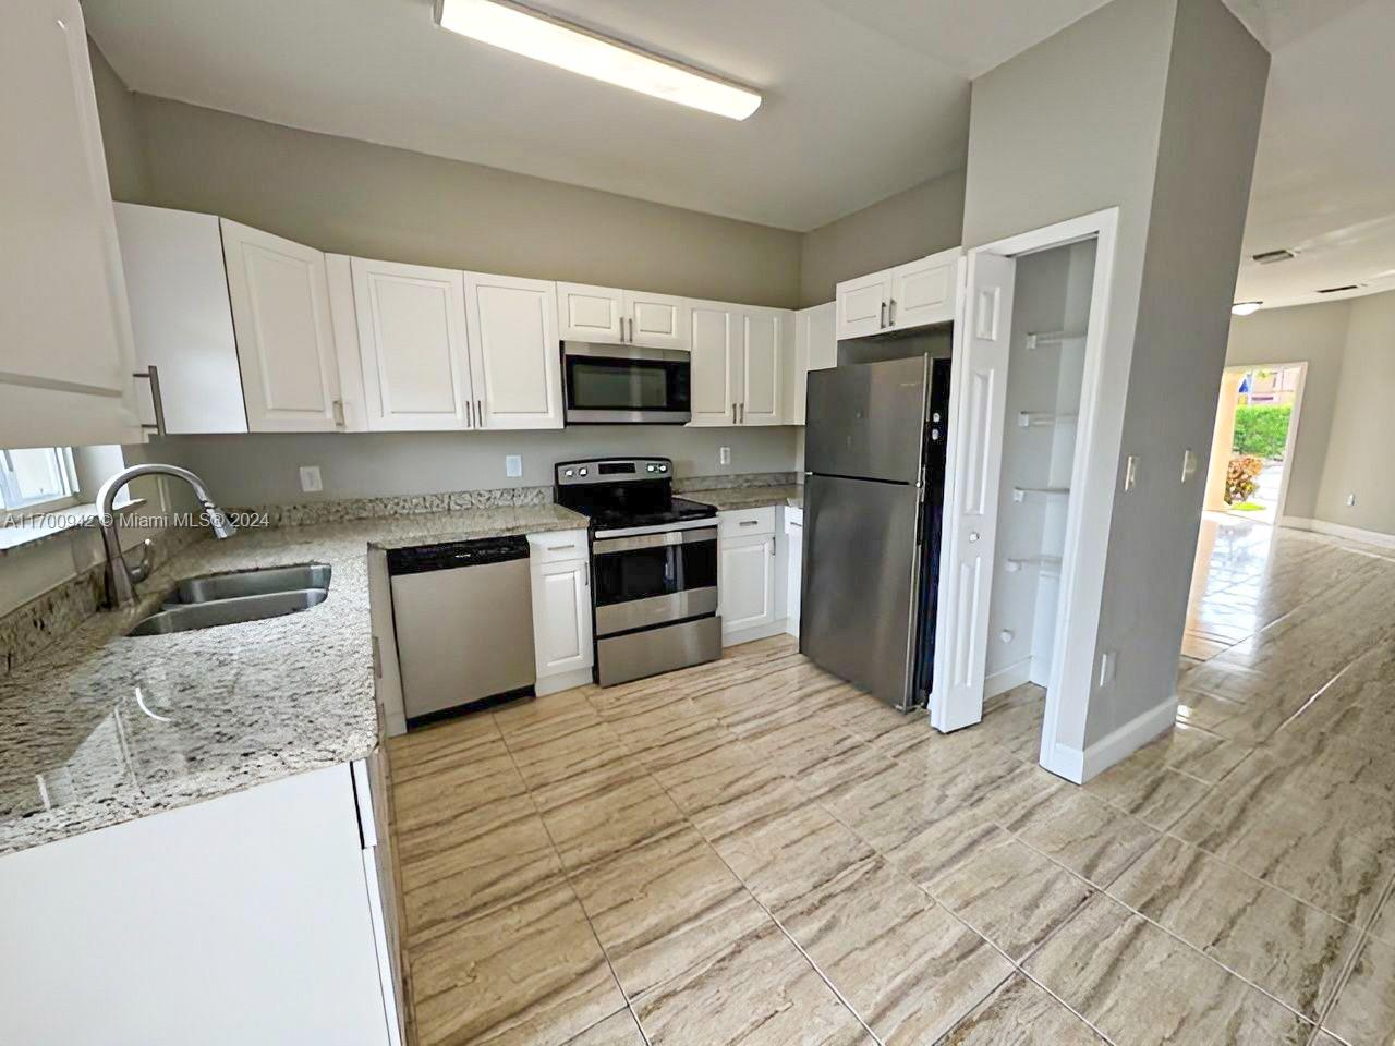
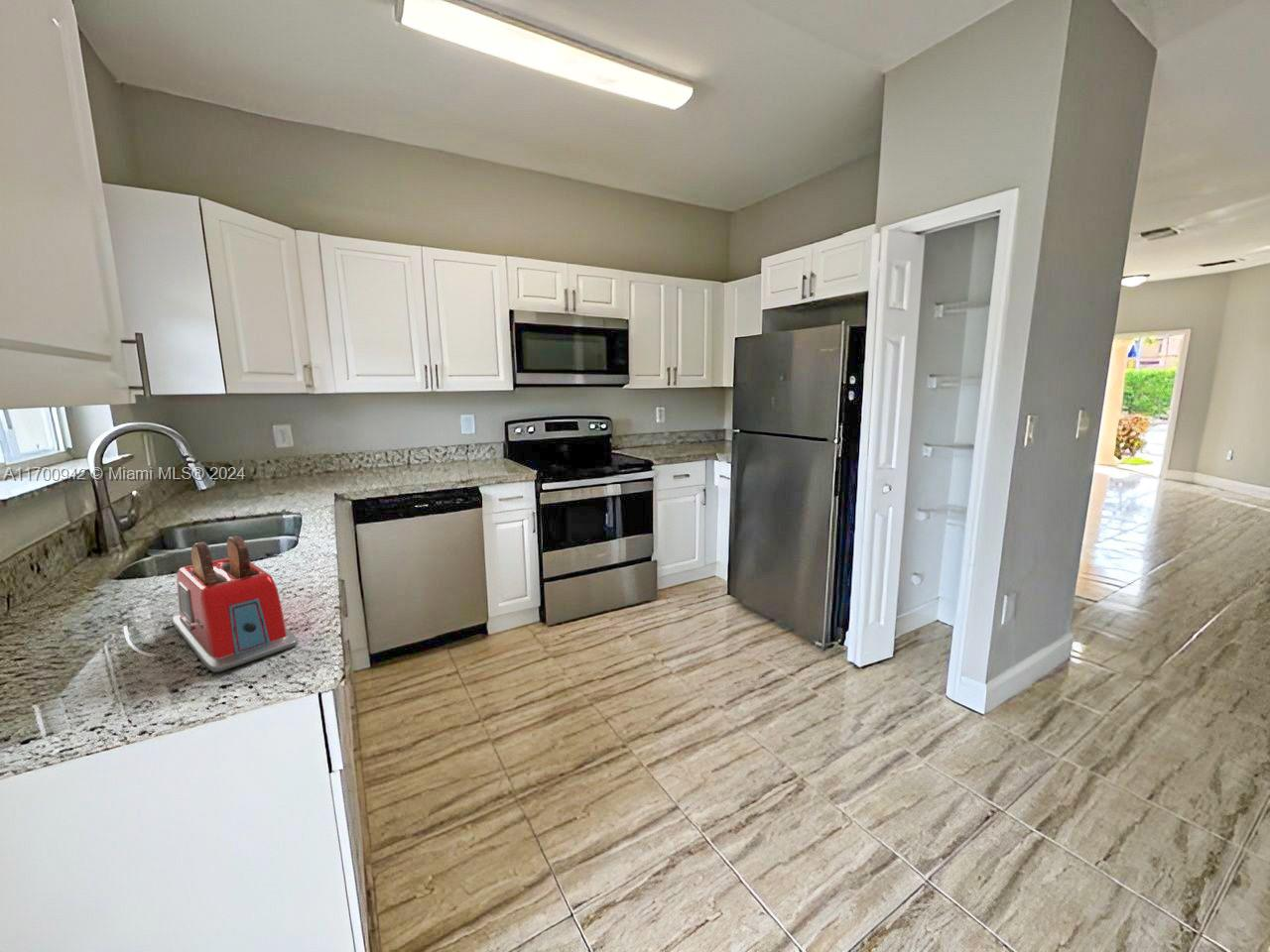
+ toaster [172,535,298,673]
